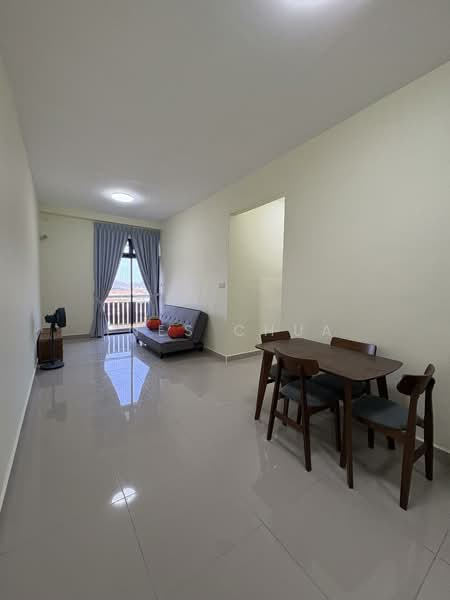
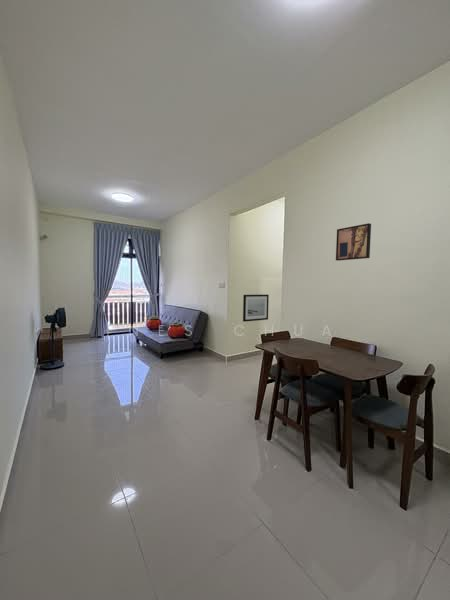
+ wall art [335,222,372,262]
+ wall art [242,294,270,323]
